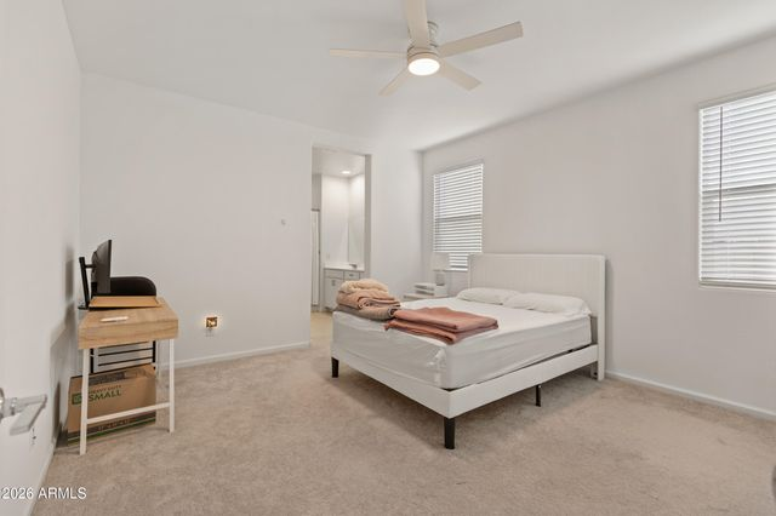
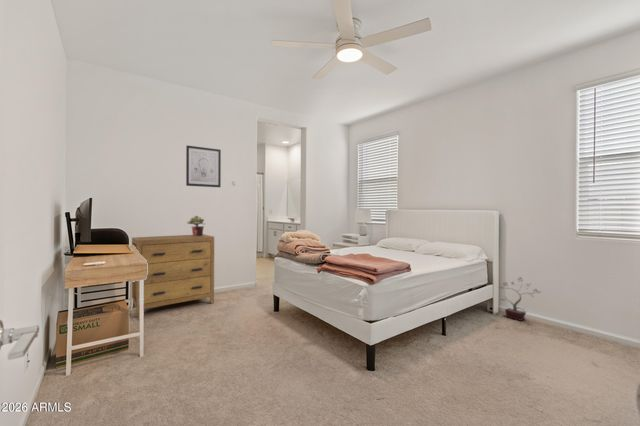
+ potted plant [498,276,540,322]
+ potted plant [186,215,206,236]
+ dresser [131,233,215,318]
+ wall art [185,144,222,188]
